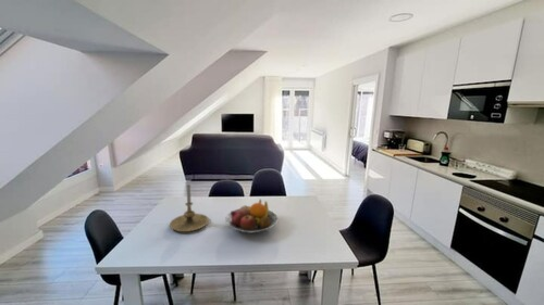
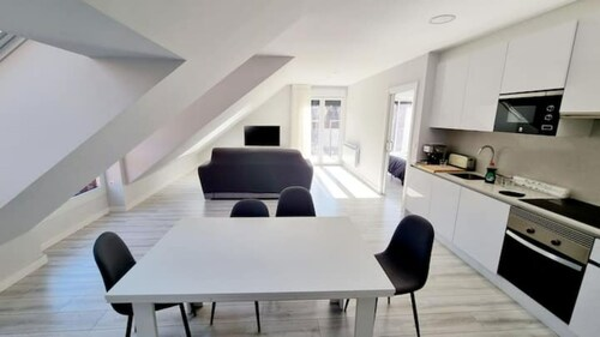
- fruit bowl [224,199,280,233]
- candle holder [169,183,210,232]
